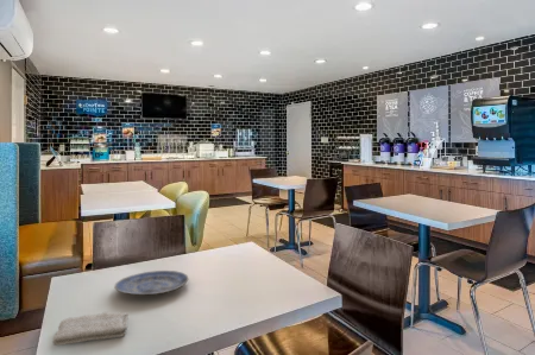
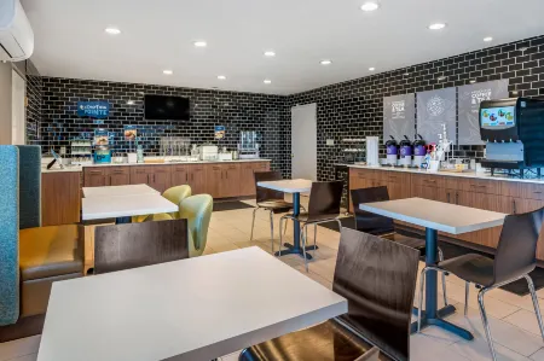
- plate [113,270,189,296]
- washcloth [51,311,130,347]
